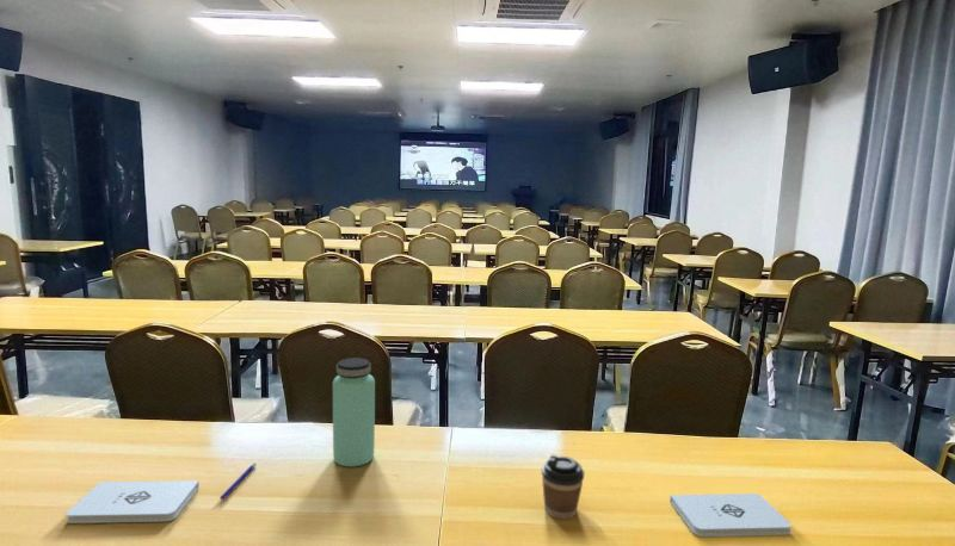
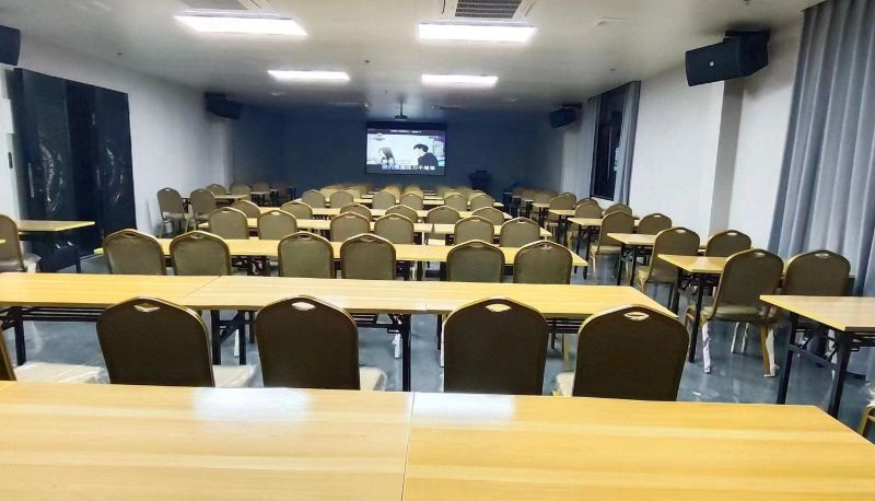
- bottle [332,356,376,467]
- notepad [66,479,201,525]
- notepad [668,492,793,538]
- coffee cup [541,453,586,520]
- pen [218,461,257,501]
